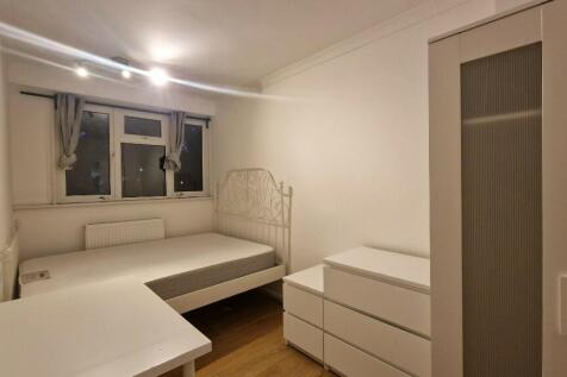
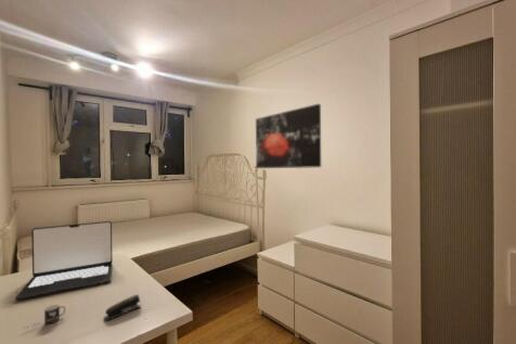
+ laptop [14,220,114,301]
+ wall art [255,103,322,169]
+ stapler [103,293,142,321]
+ mug [22,304,66,330]
